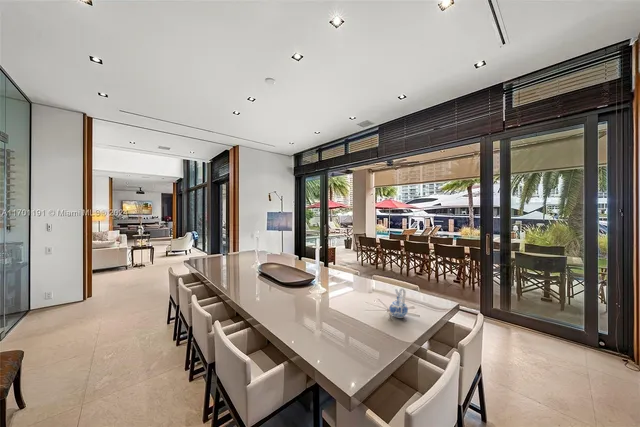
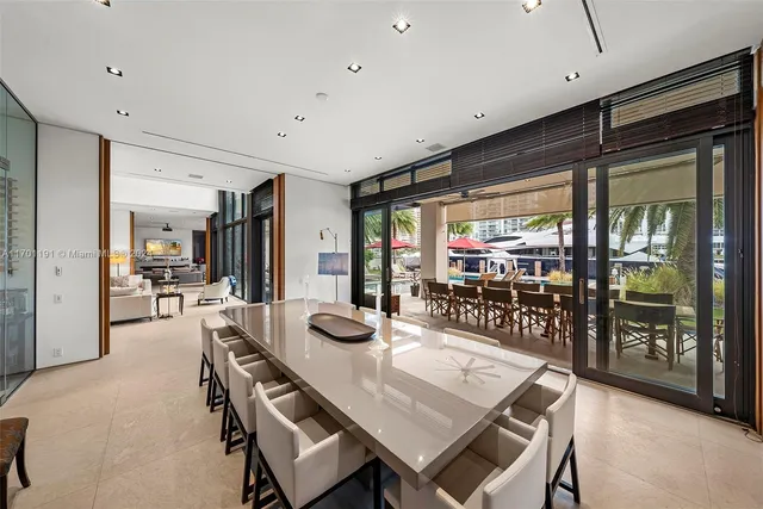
- ceramic pitcher [388,287,409,319]
